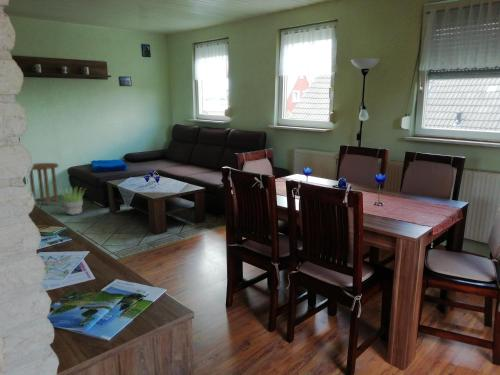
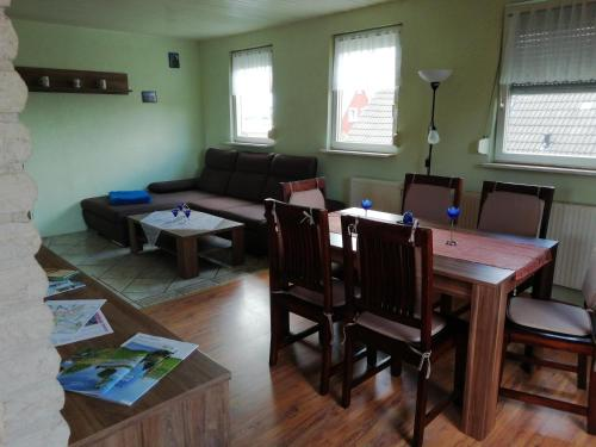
- potted plant [58,186,87,216]
- side table [28,162,60,205]
